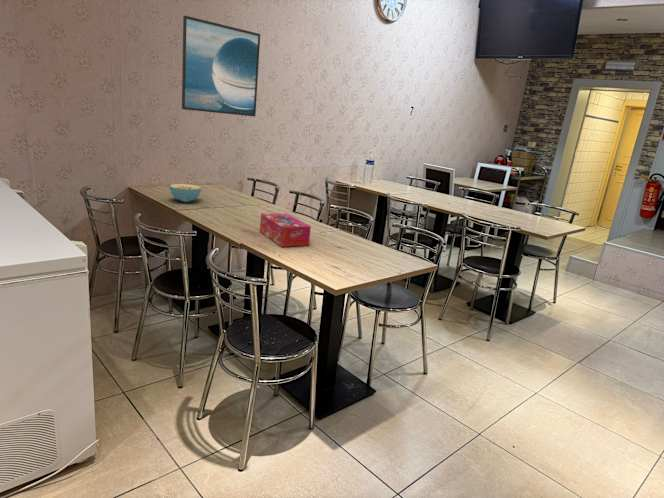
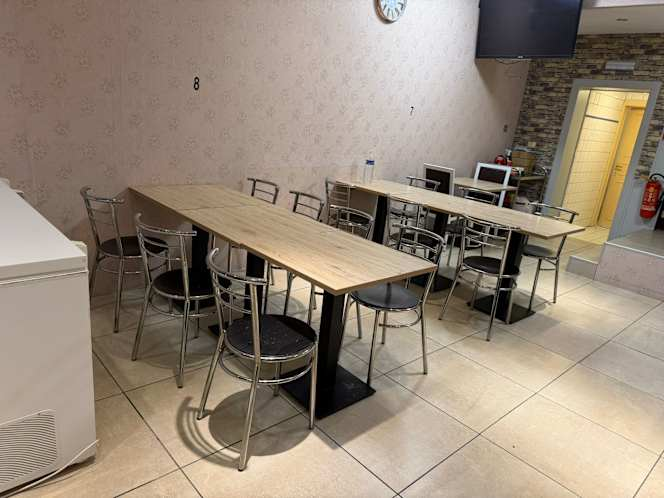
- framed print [181,15,261,117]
- tissue box [259,212,312,248]
- cereal bowl [169,183,202,203]
